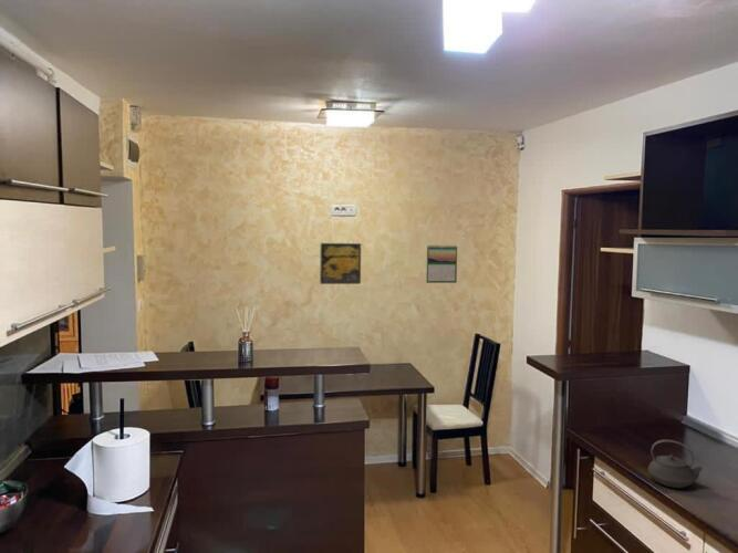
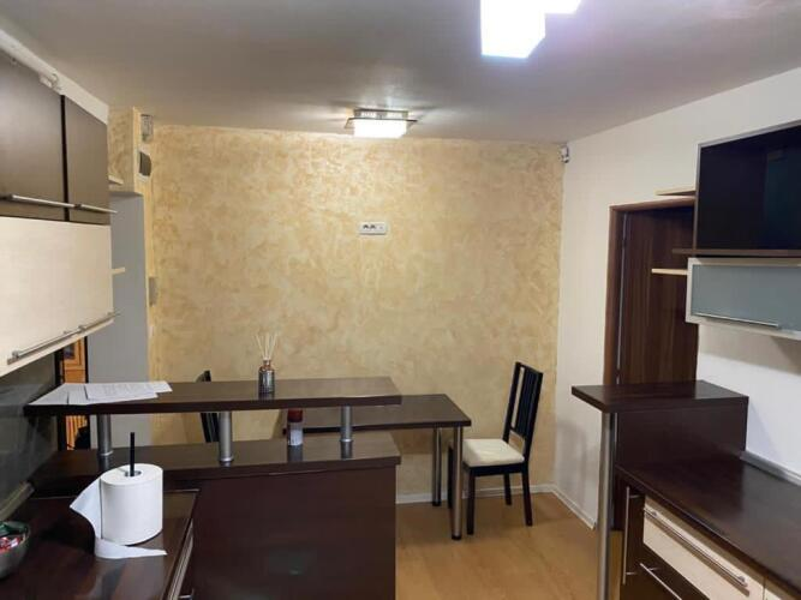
- calendar [425,243,458,284]
- teapot [647,439,705,489]
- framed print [319,242,362,285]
